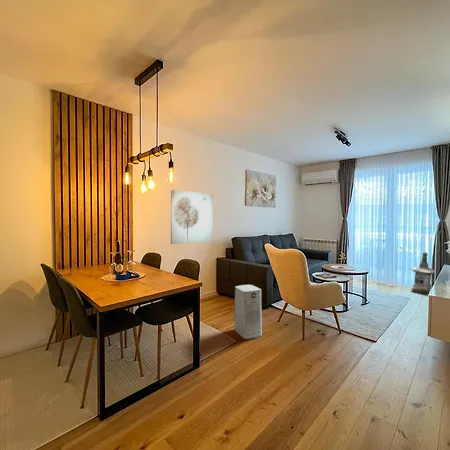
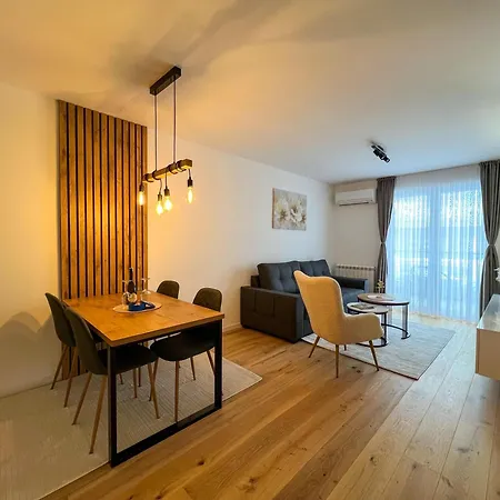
- wall art [170,189,214,245]
- air purifier [233,284,263,340]
- lantern [410,251,436,296]
